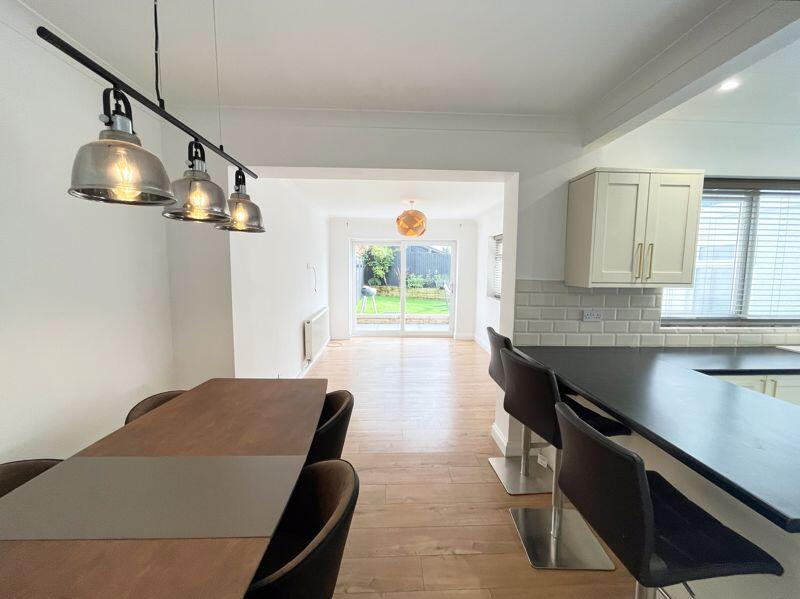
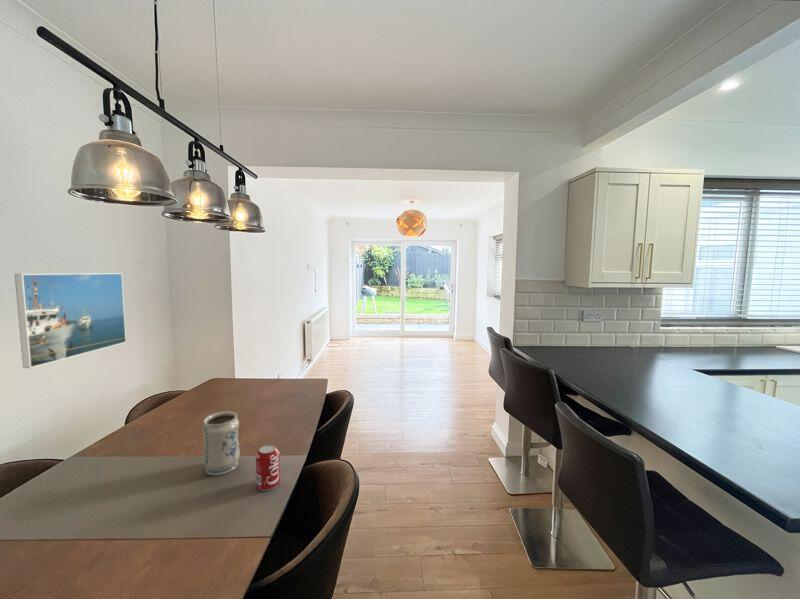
+ beverage can [255,444,281,492]
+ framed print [14,272,127,369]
+ vase [202,411,241,476]
